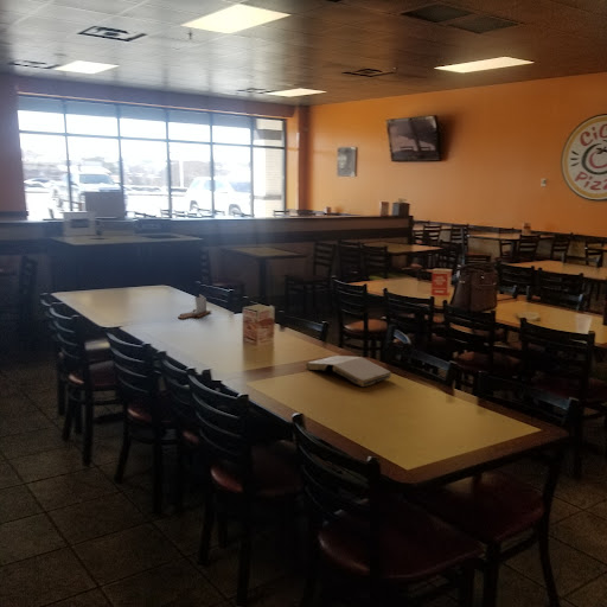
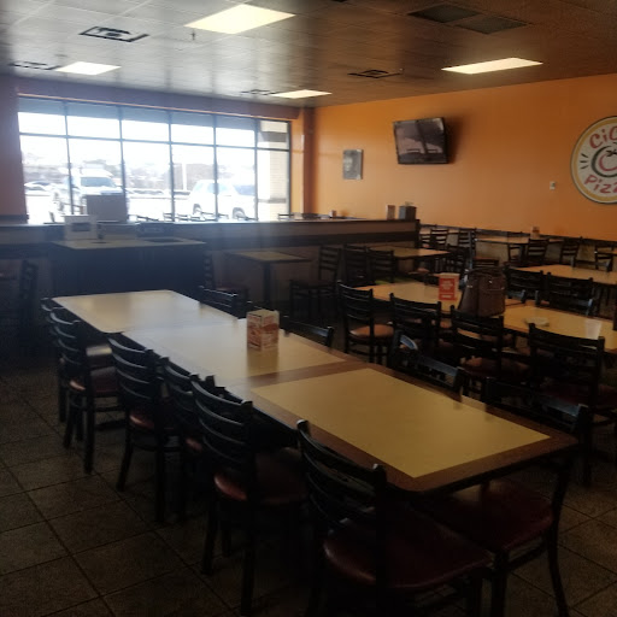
- pizza box [305,354,392,388]
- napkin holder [177,293,212,320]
